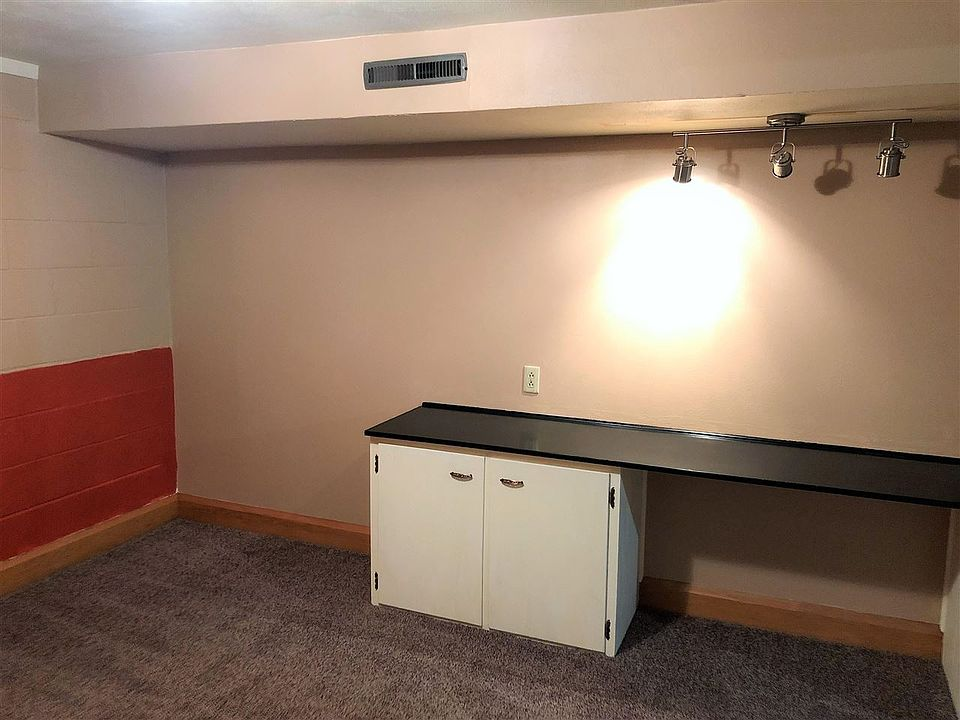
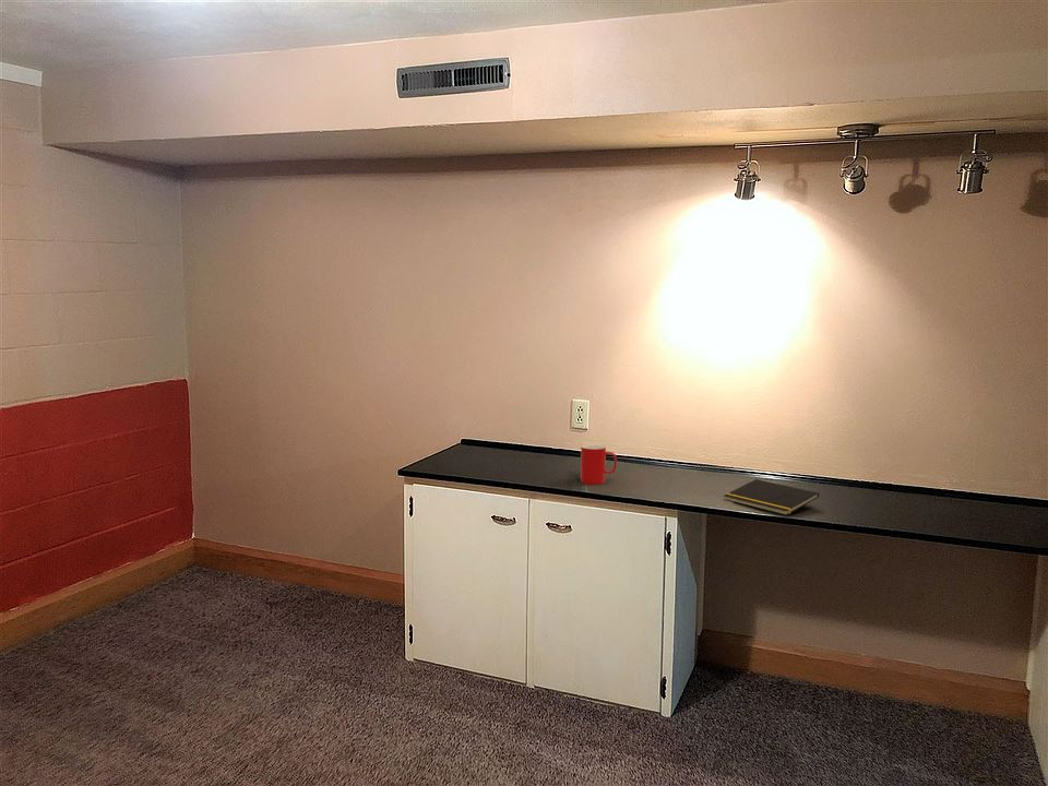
+ notepad [723,478,820,516]
+ cup [580,444,618,486]
